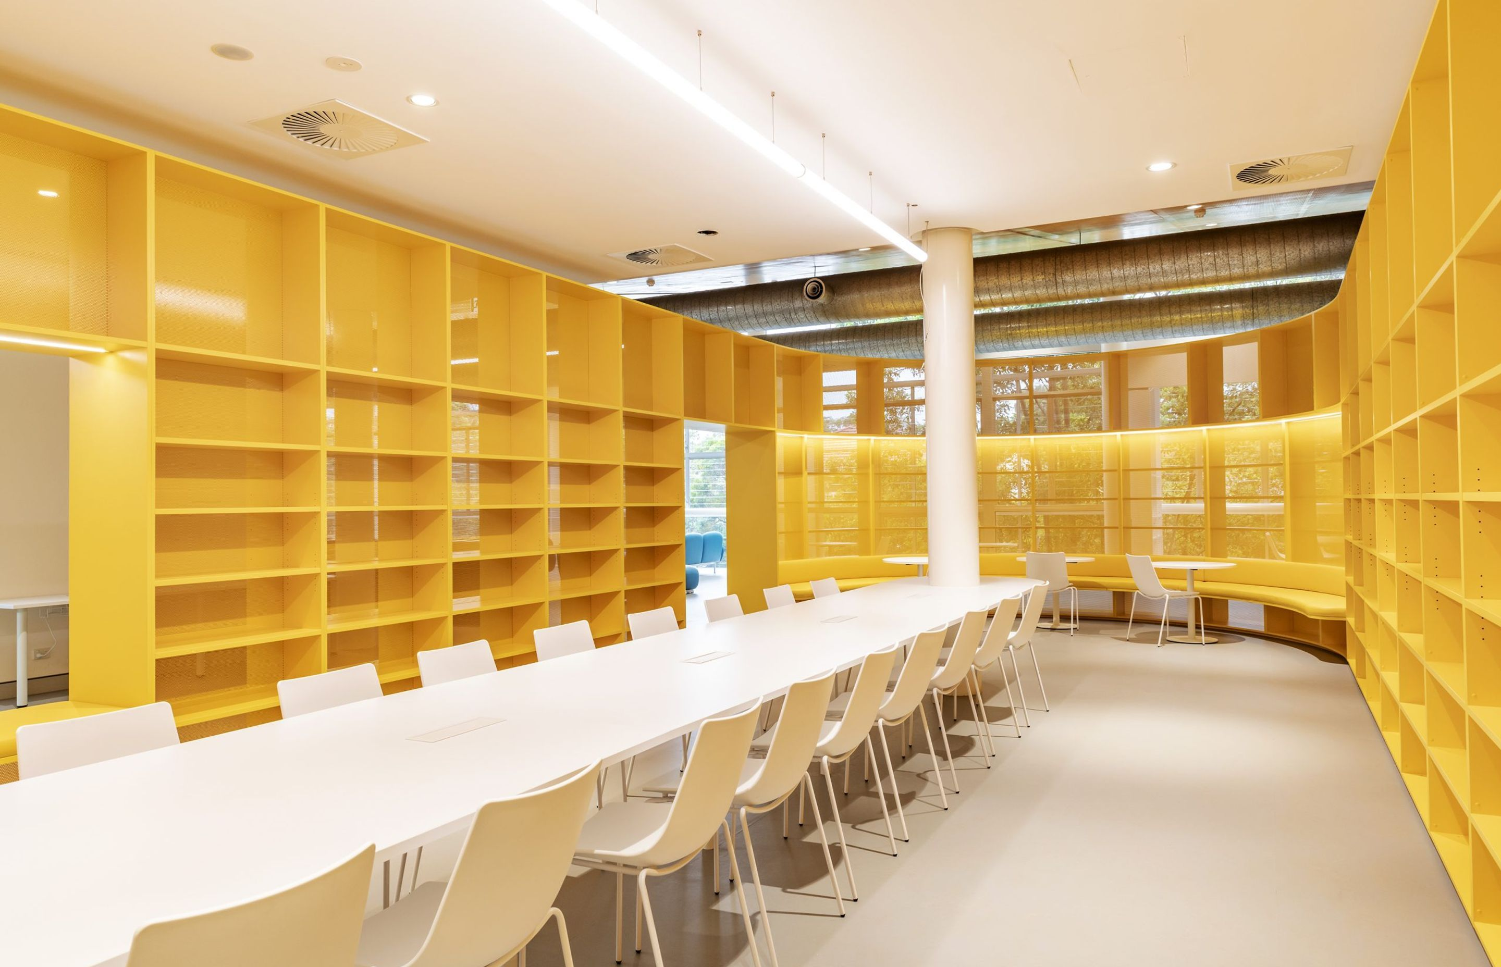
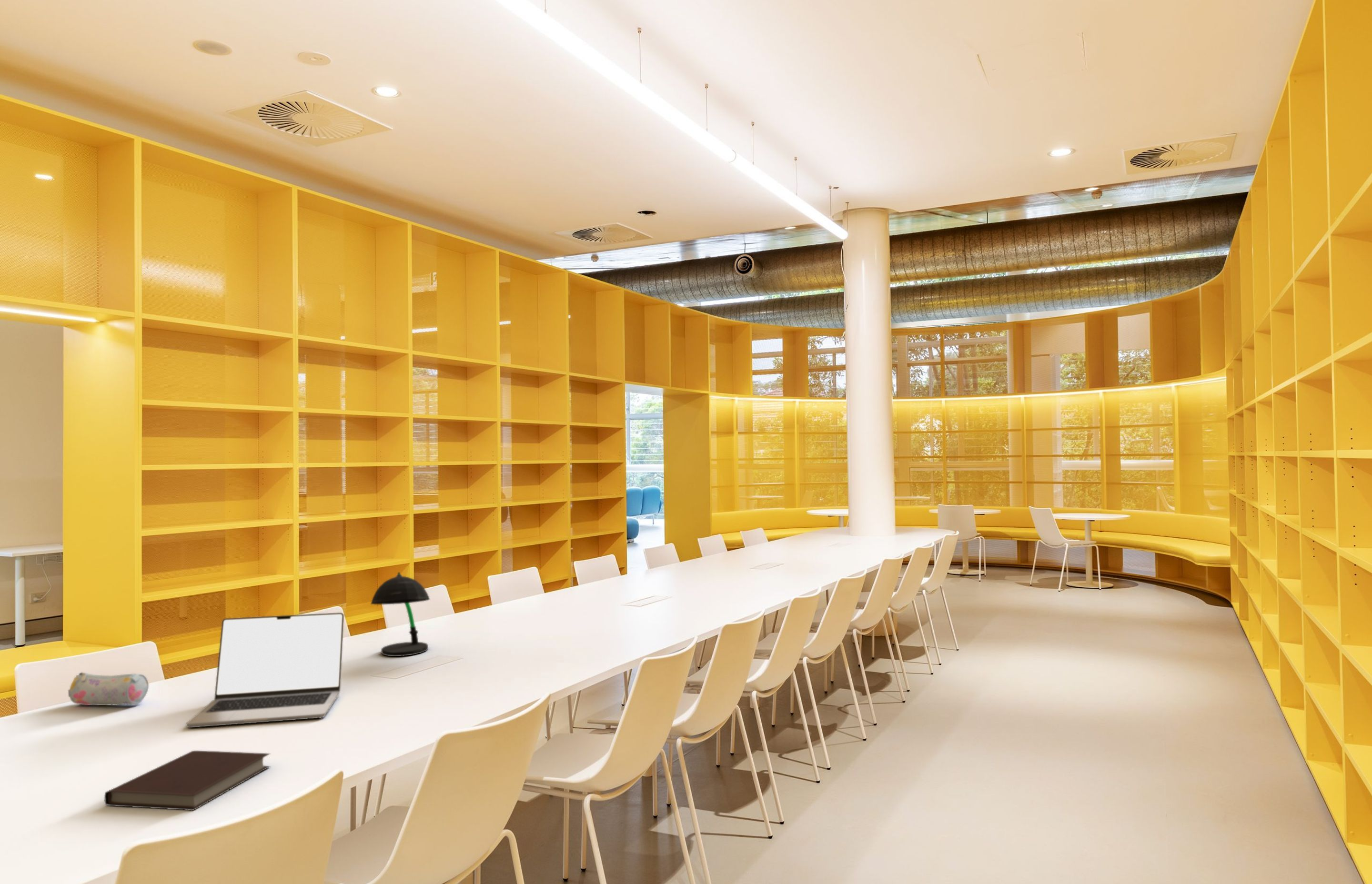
+ laptop [186,612,344,728]
+ notebook [104,750,271,811]
+ desk lamp [370,572,430,657]
+ pencil case [68,672,149,706]
